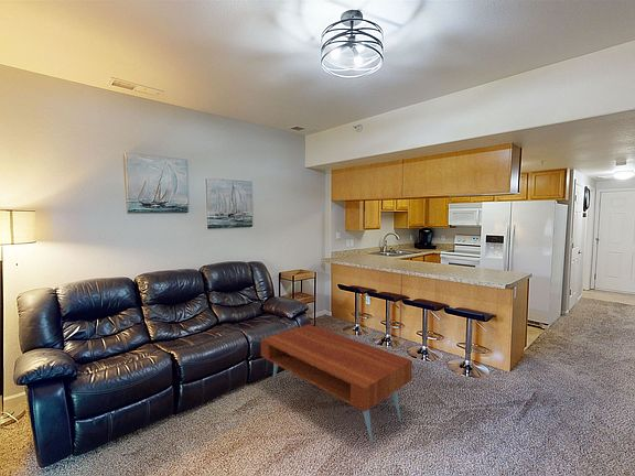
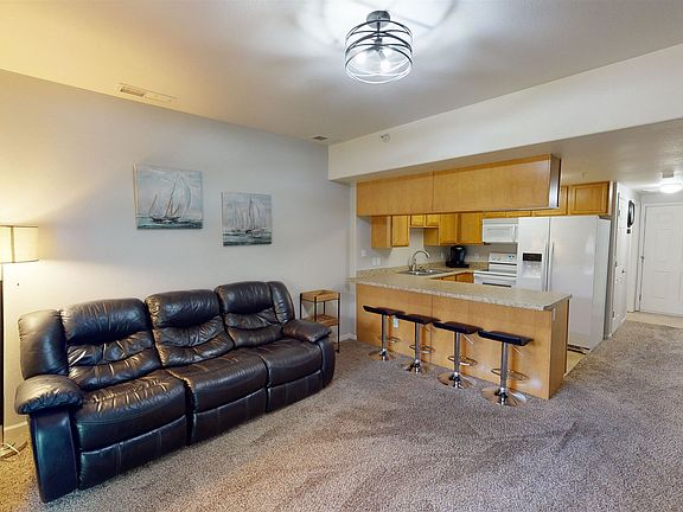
- coffee table [260,323,413,446]
